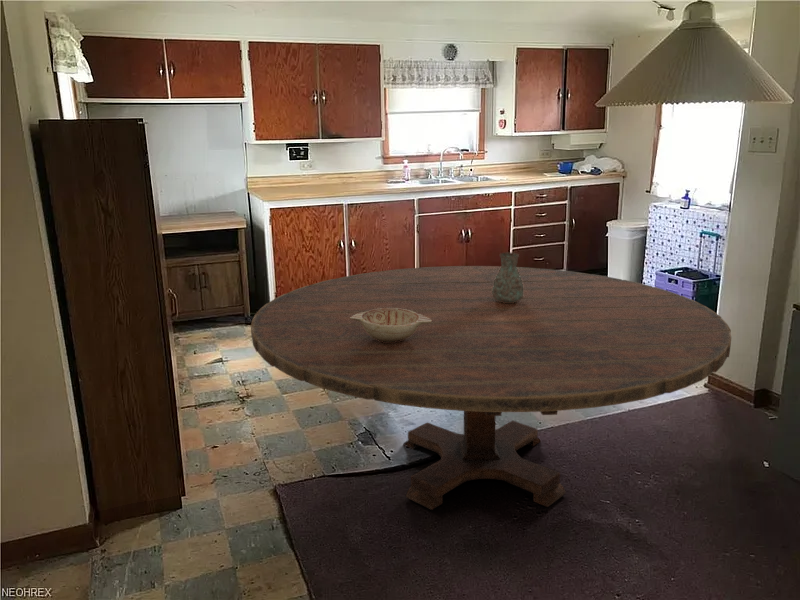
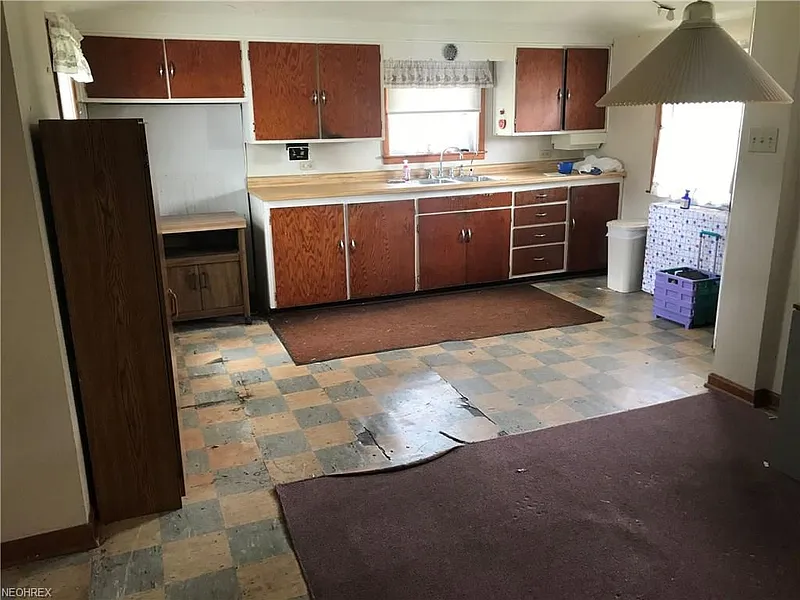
- decorative vase [492,251,523,303]
- dining table [250,265,732,511]
- decorative bowl [350,308,432,342]
